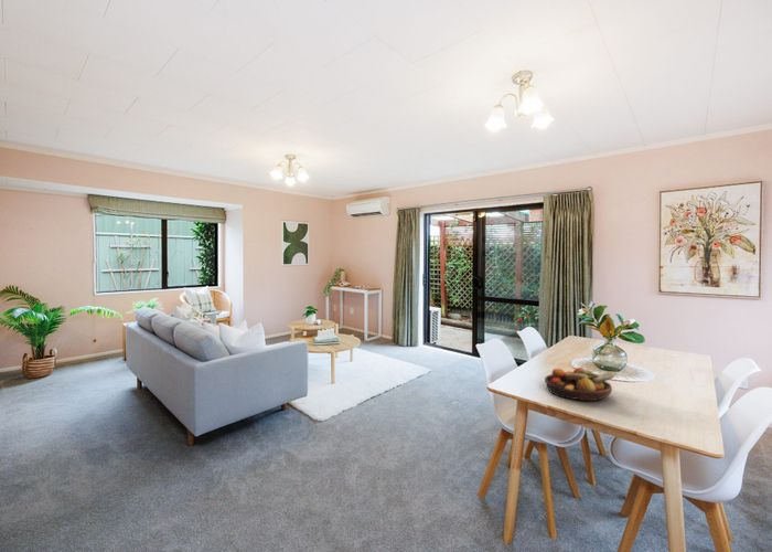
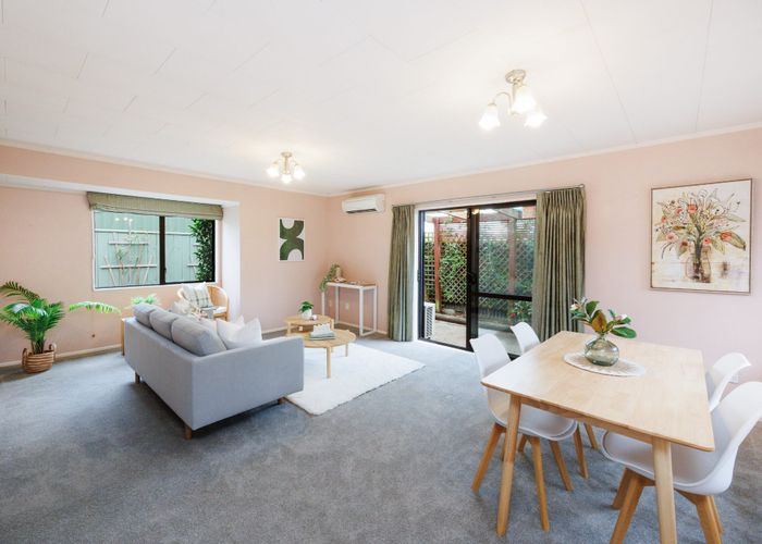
- fruit bowl [544,367,618,402]
